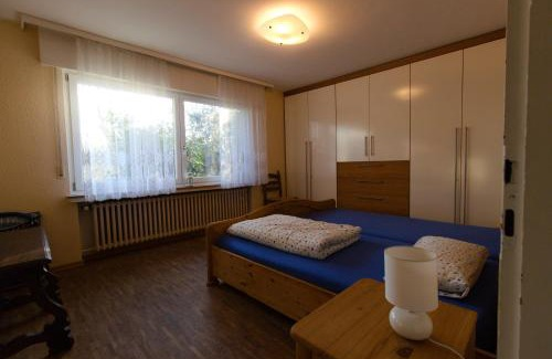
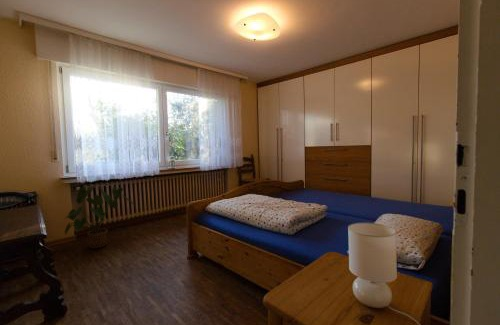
+ house plant [62,185,135,249]
